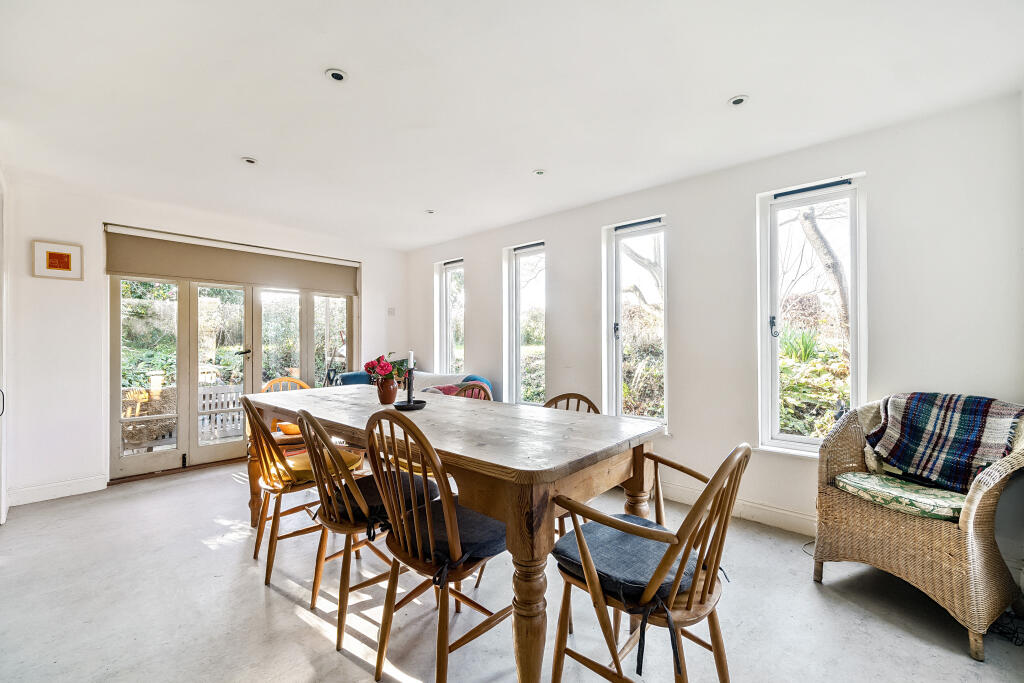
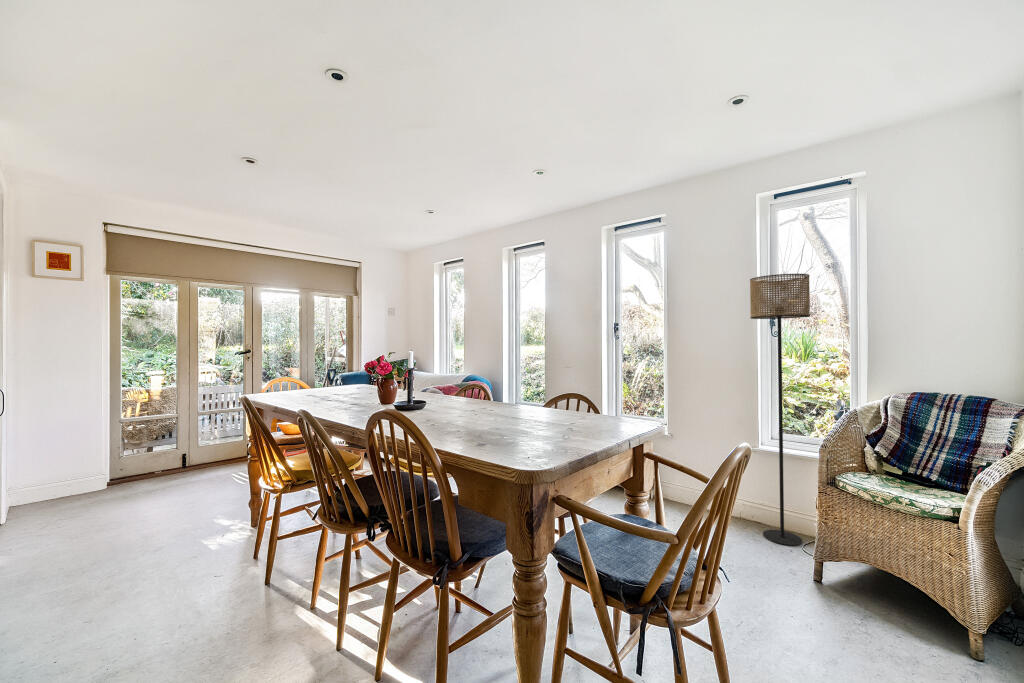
+ floor lamp [749,273,811,547]
